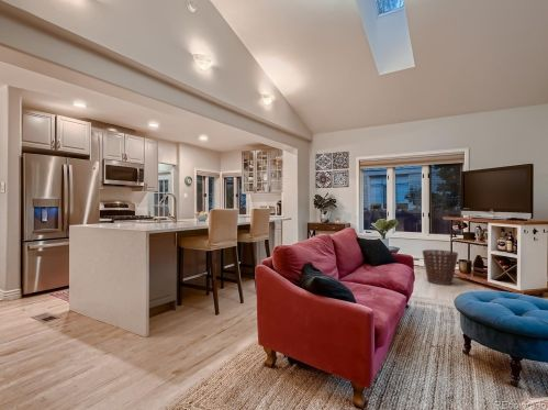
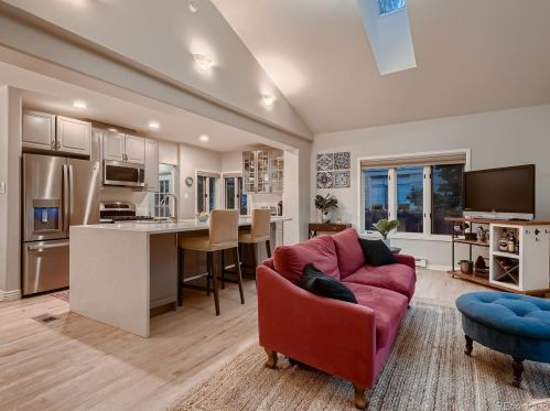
- basket [422,248,459,286]
